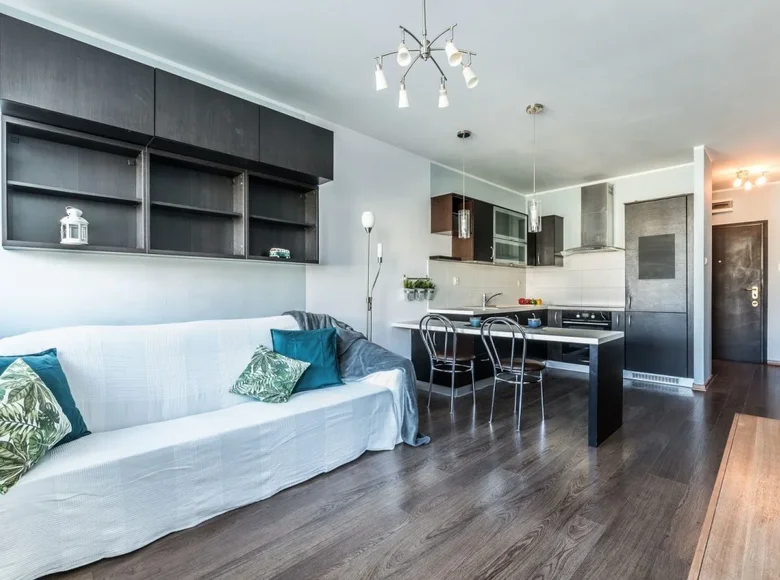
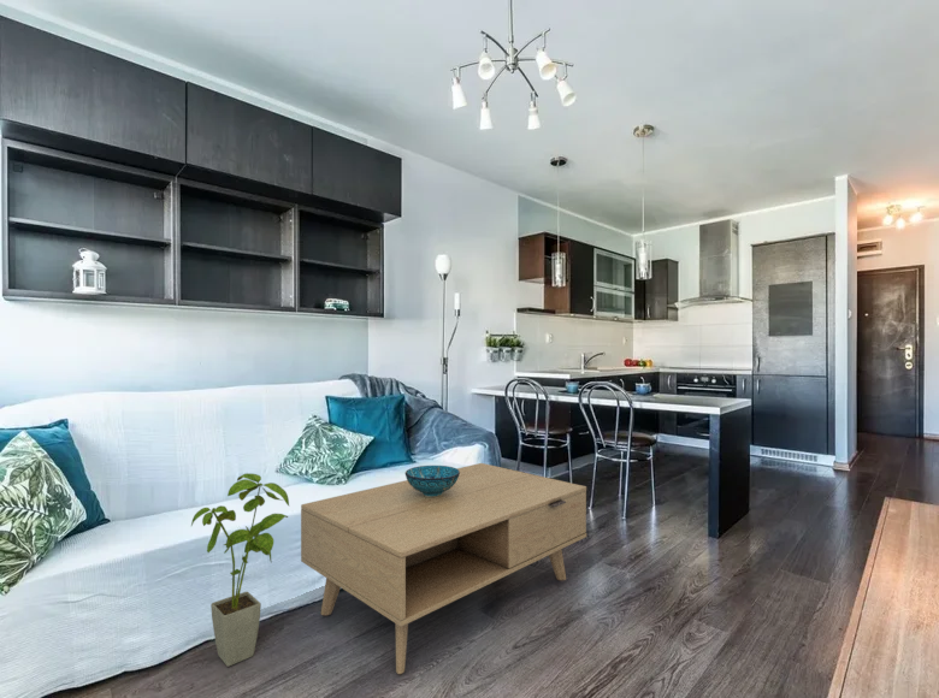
+ coffee table [300,462,587,675]
+ house plant [190,472,290,668]
+ decorative bowl [404,465,460,497]
